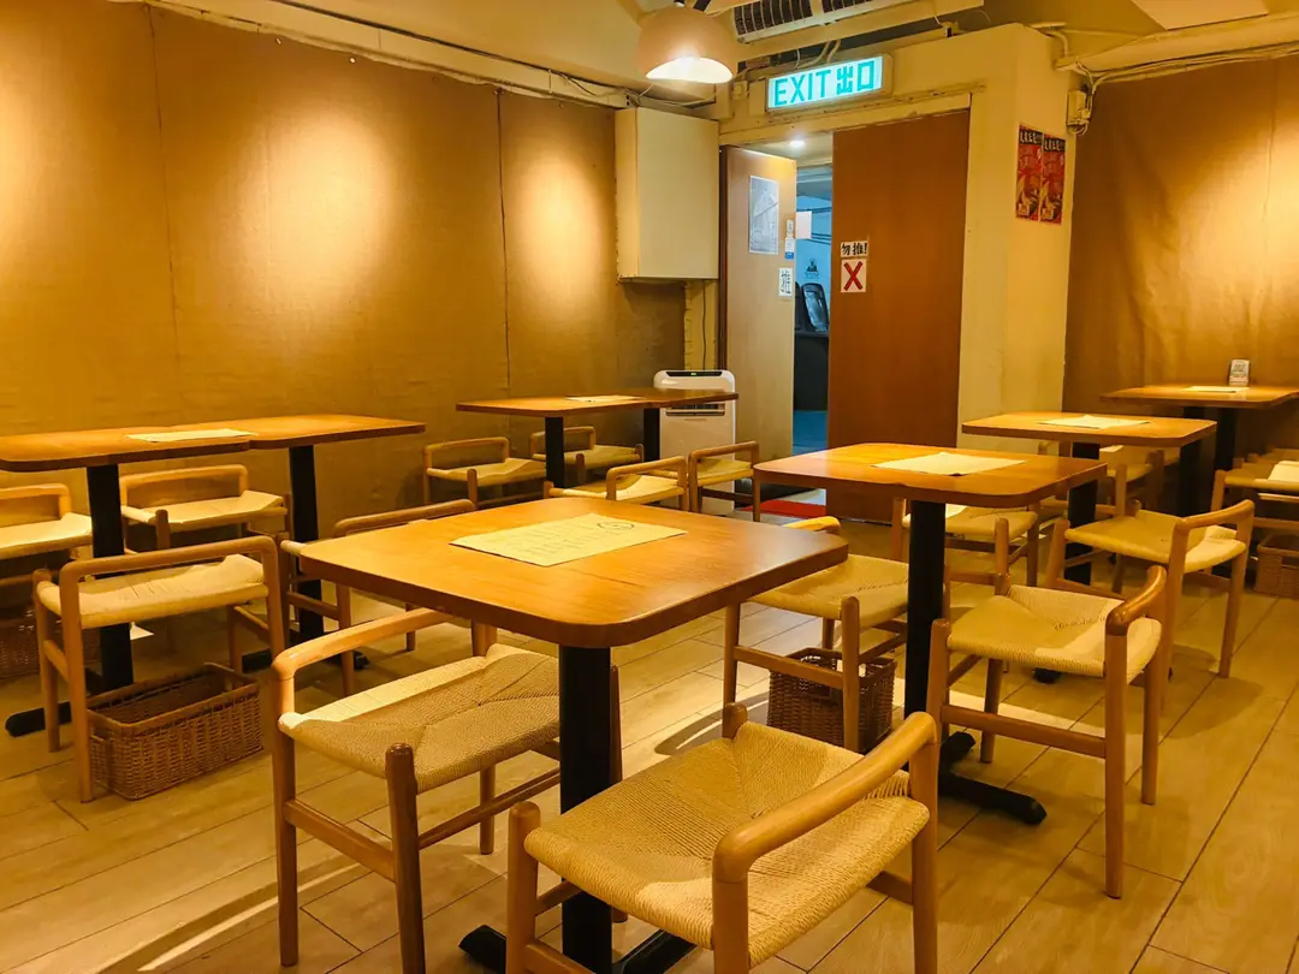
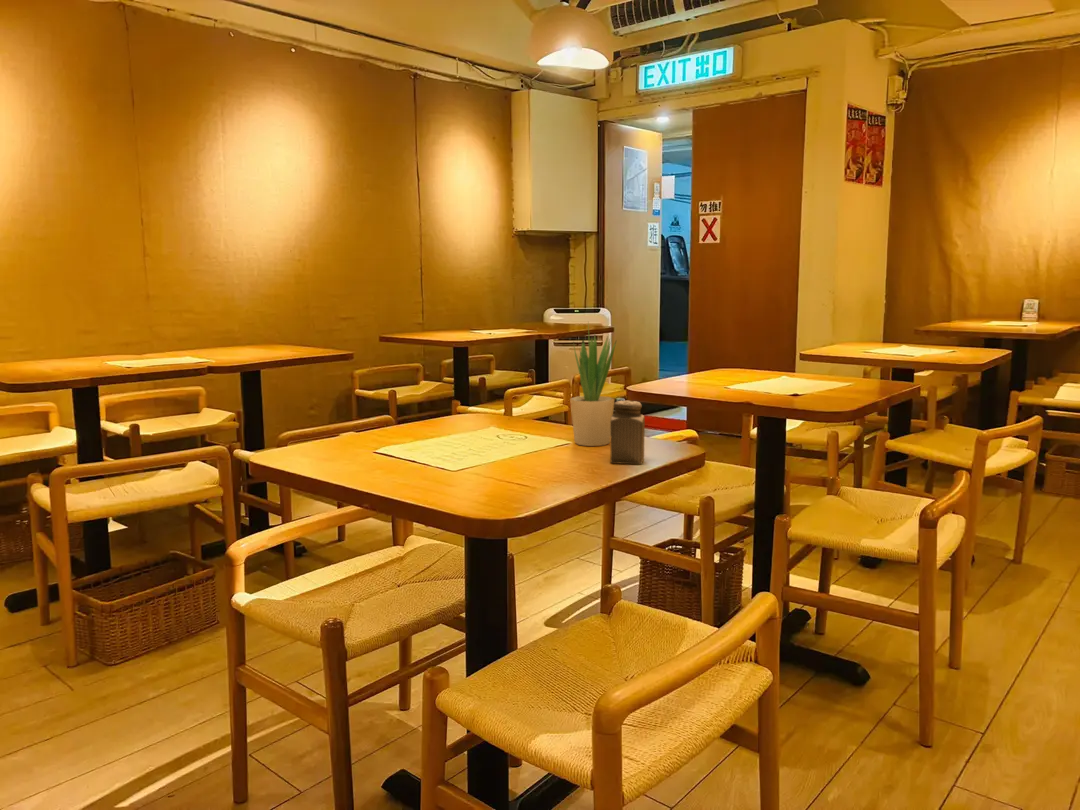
+ potted plant [569,322,618,447]
+ salt shaker [609,400,646,465]
